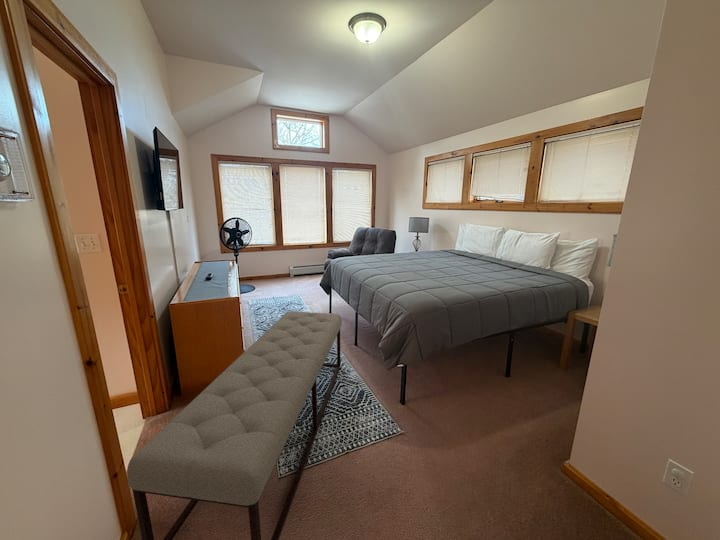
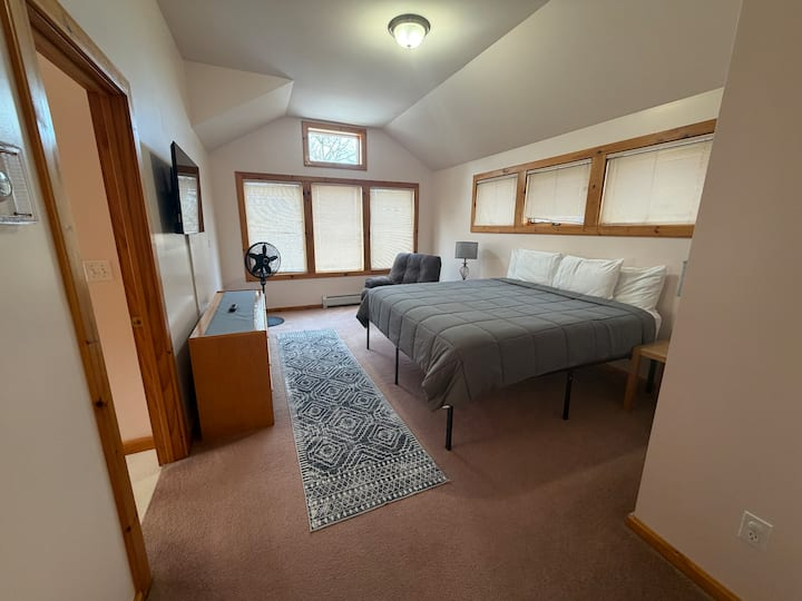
- bench [126,310,343,540]
